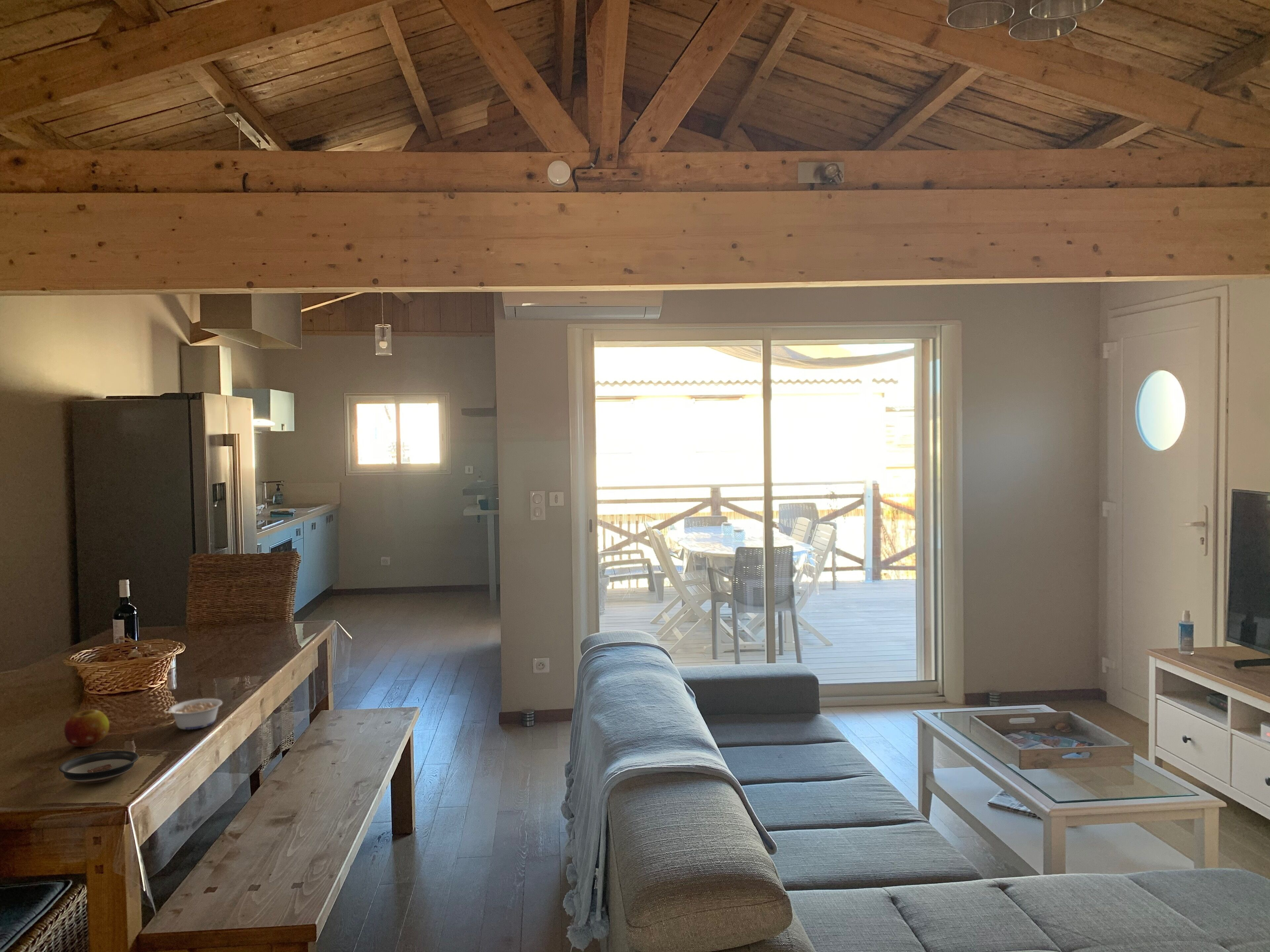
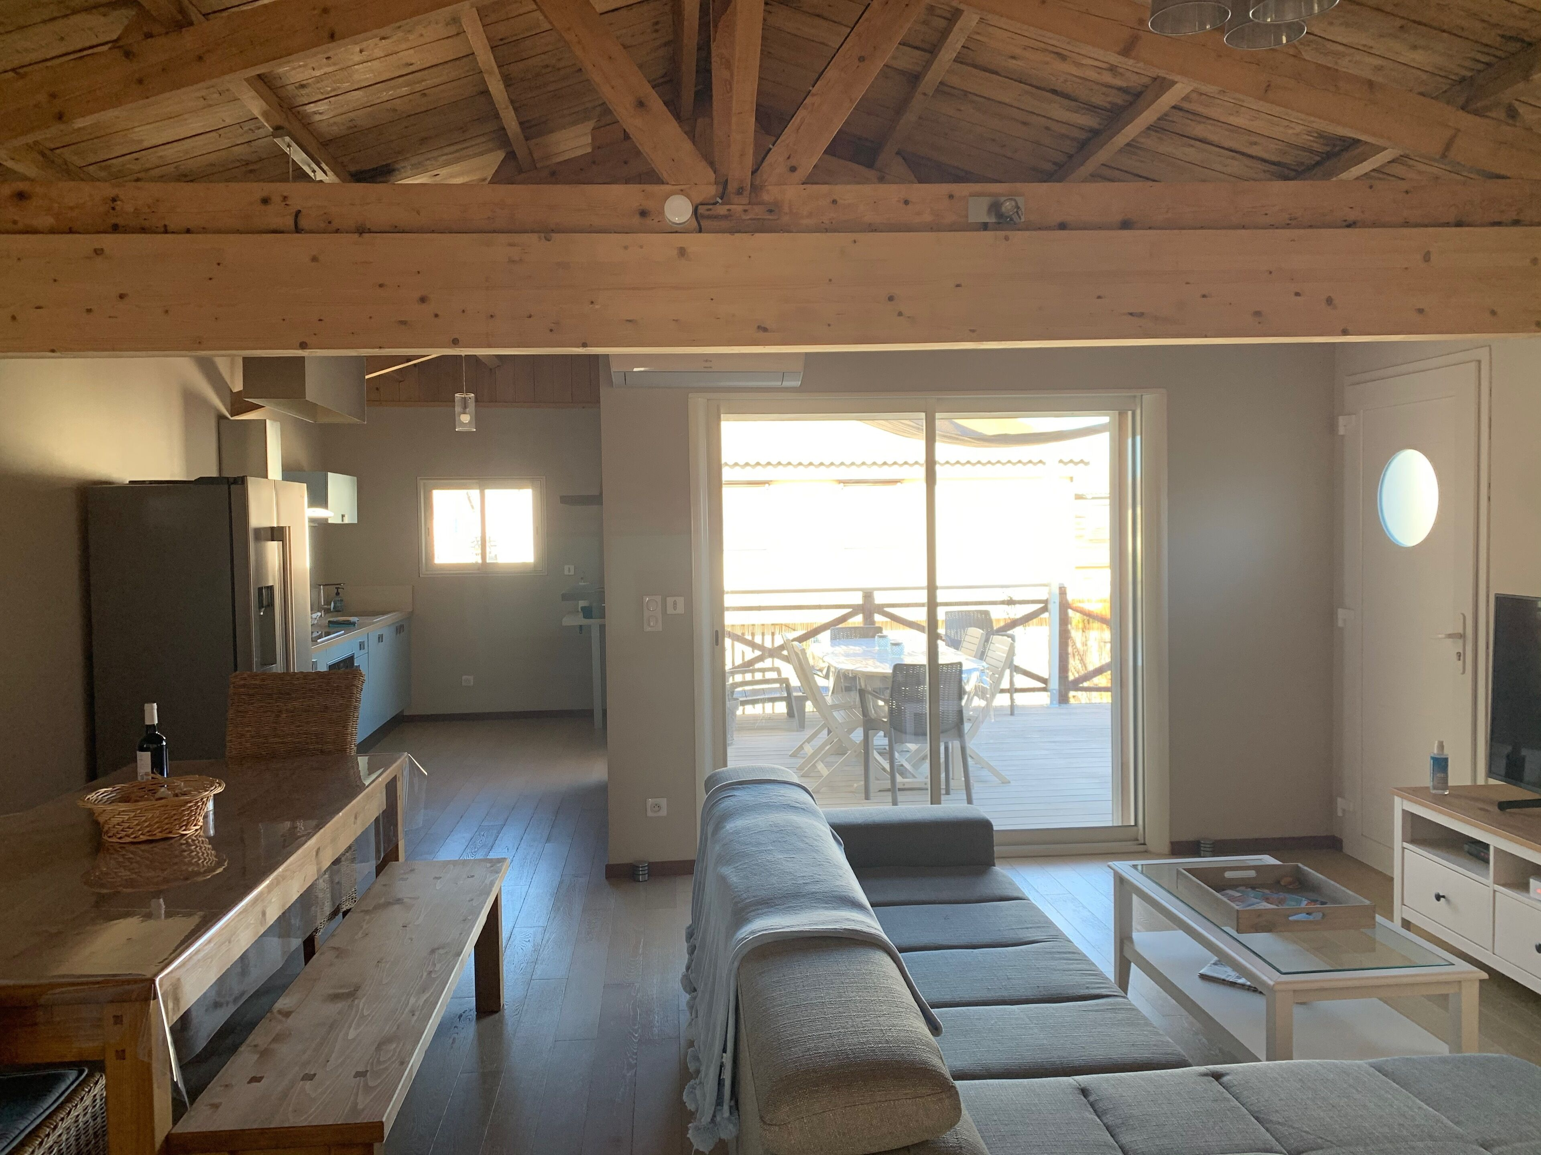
- fruit [64,709,110,747]
- legume [162,698,223,730]
- saucer [59,750,139,784]
